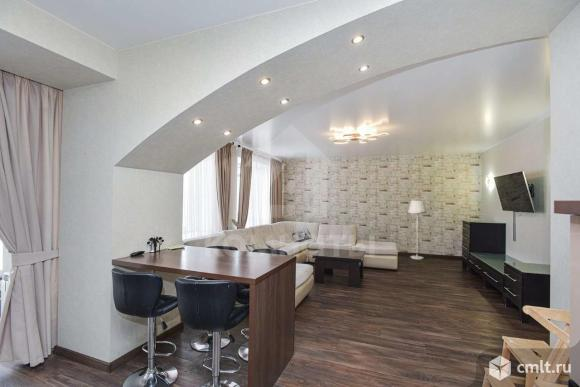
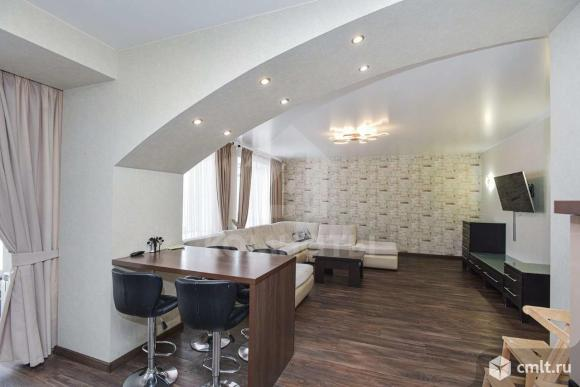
- floor lamp [407,200,428,260]
